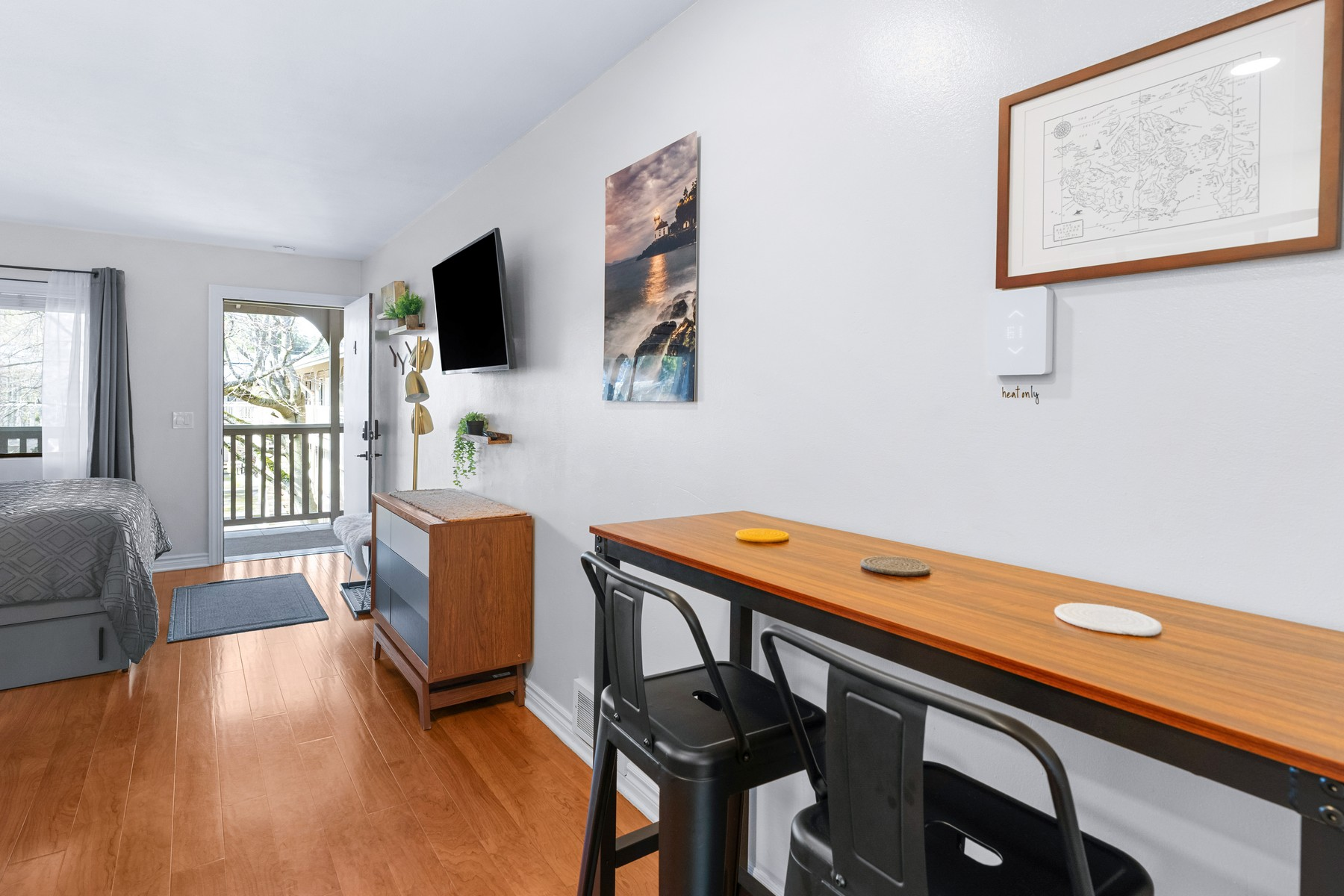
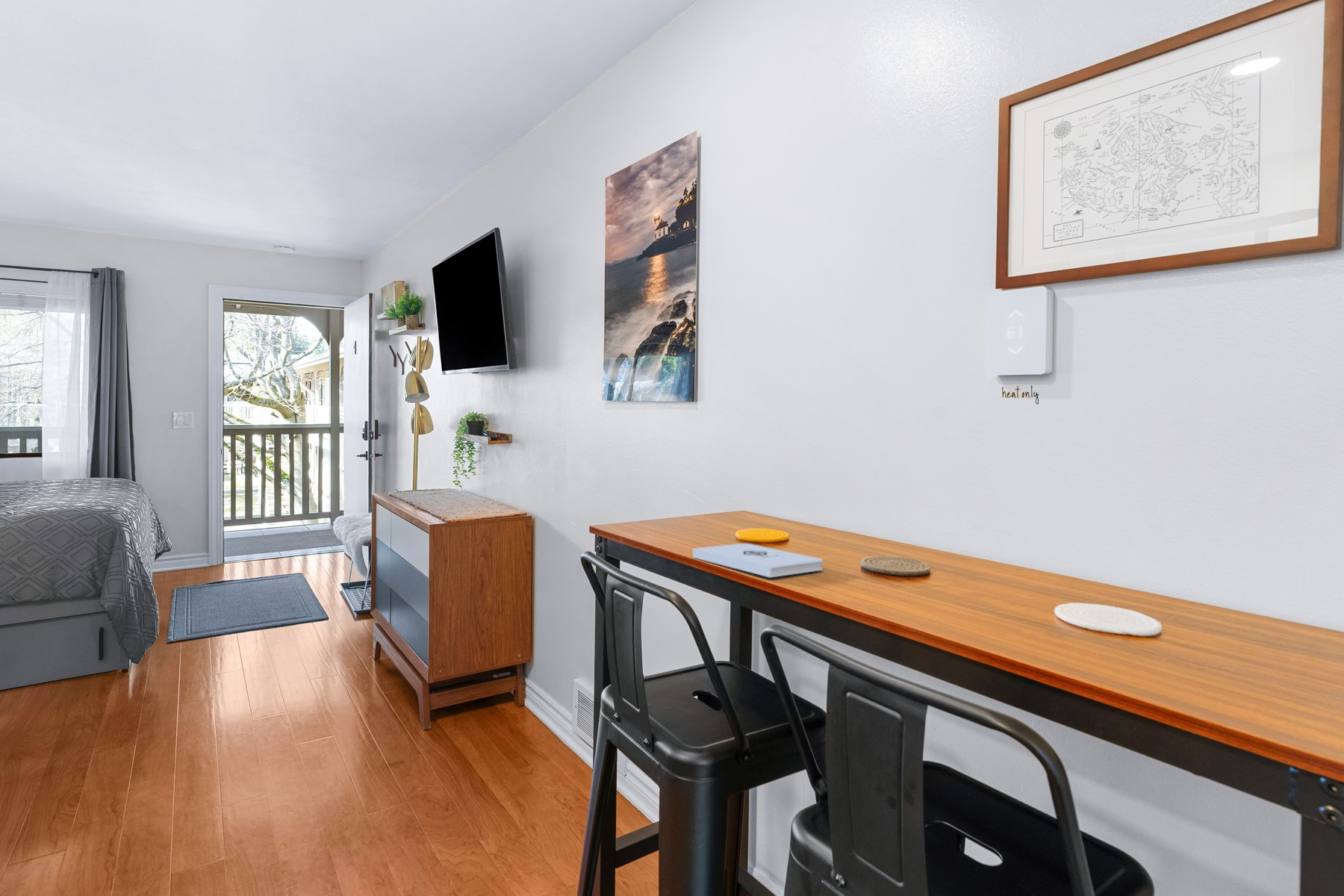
+ notepad [692,543,824,578]
